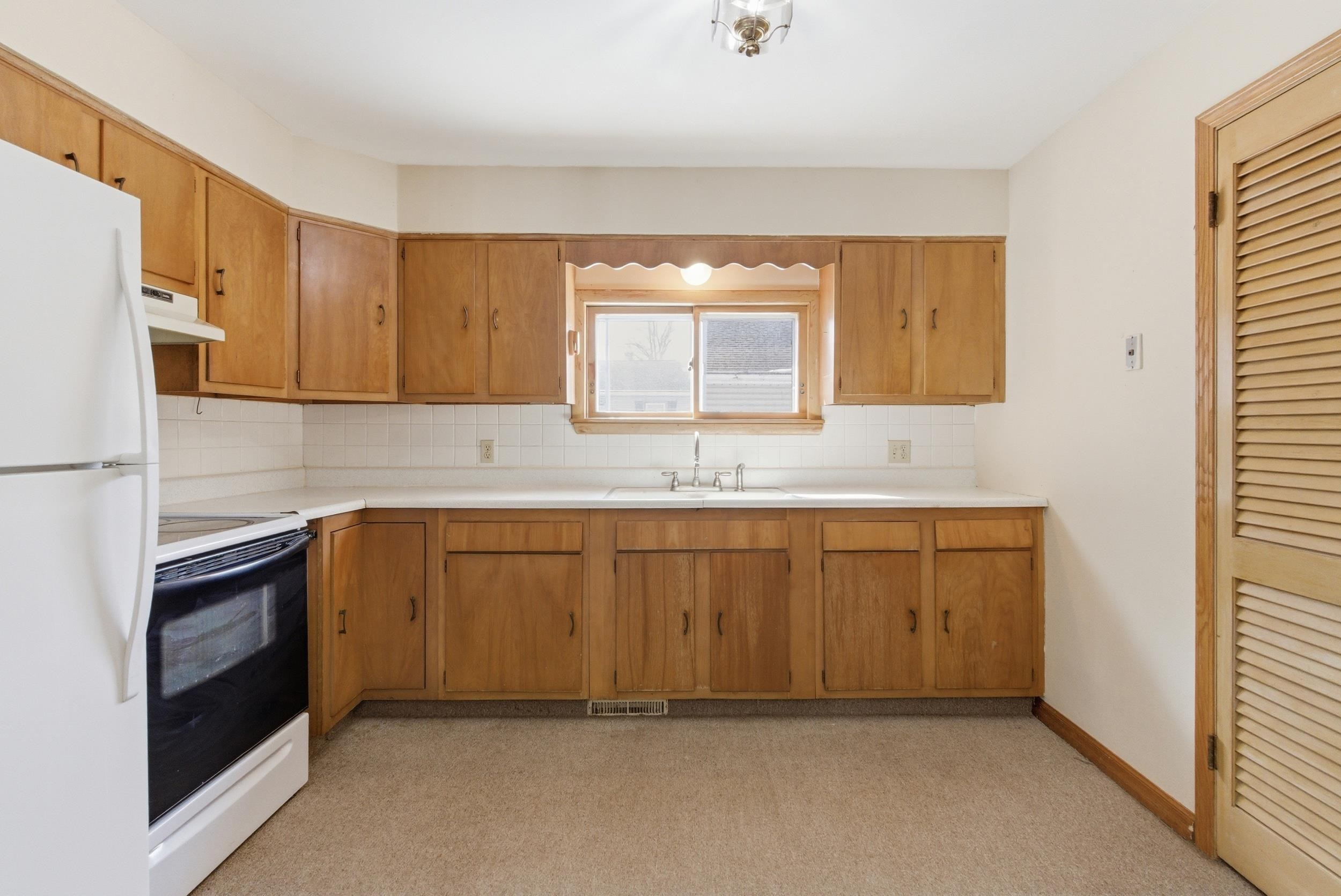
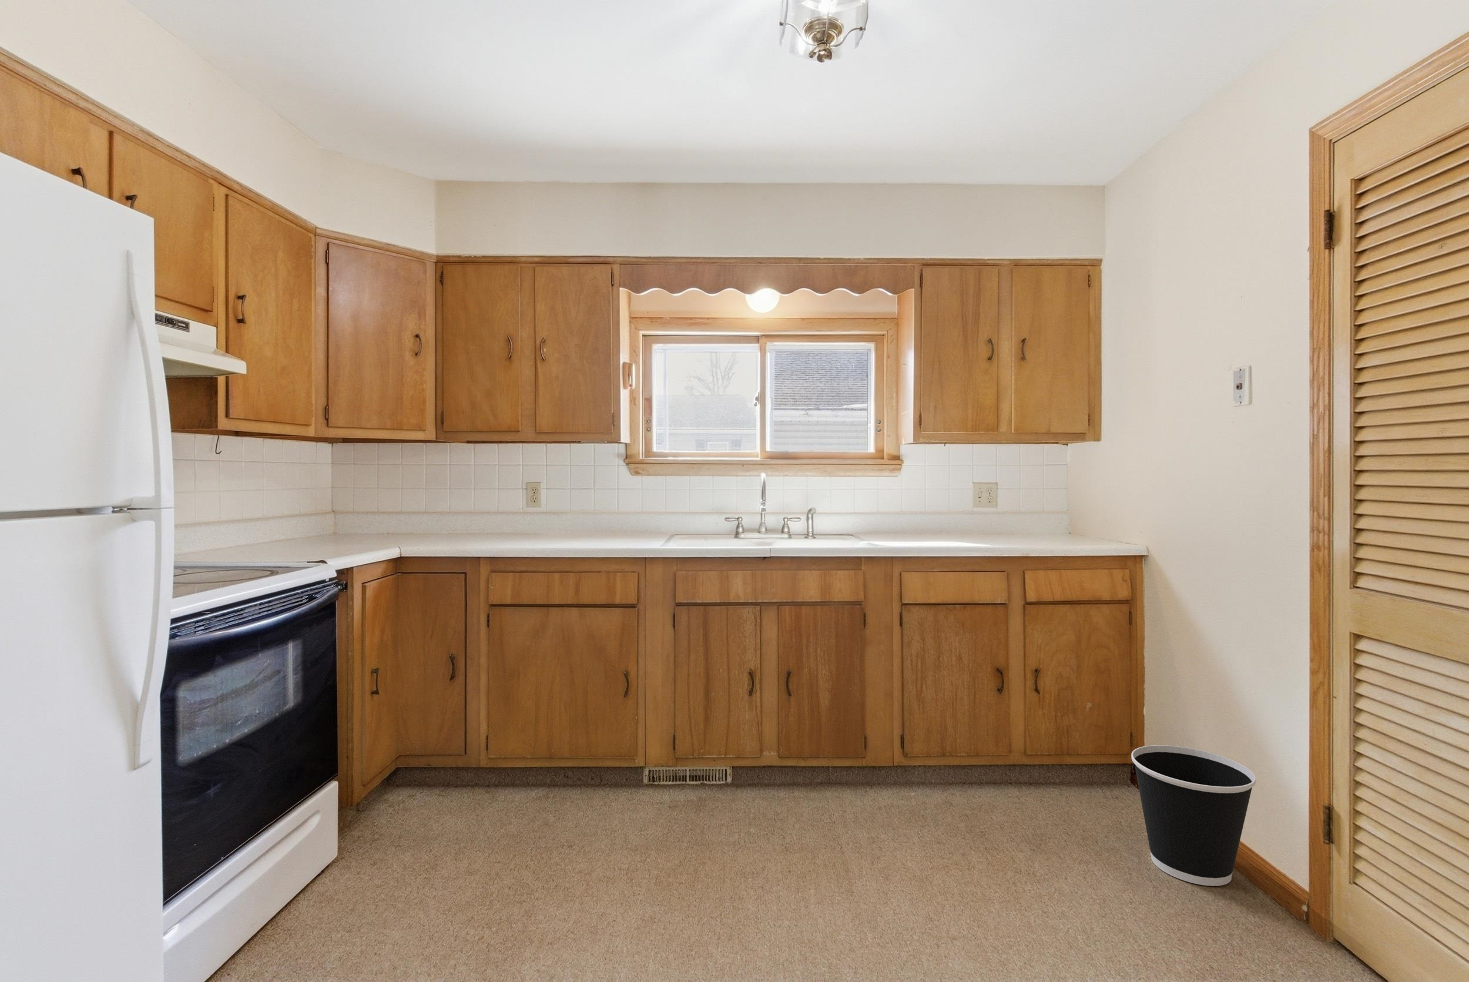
+ wastebasket [1132,744,1256,887]
